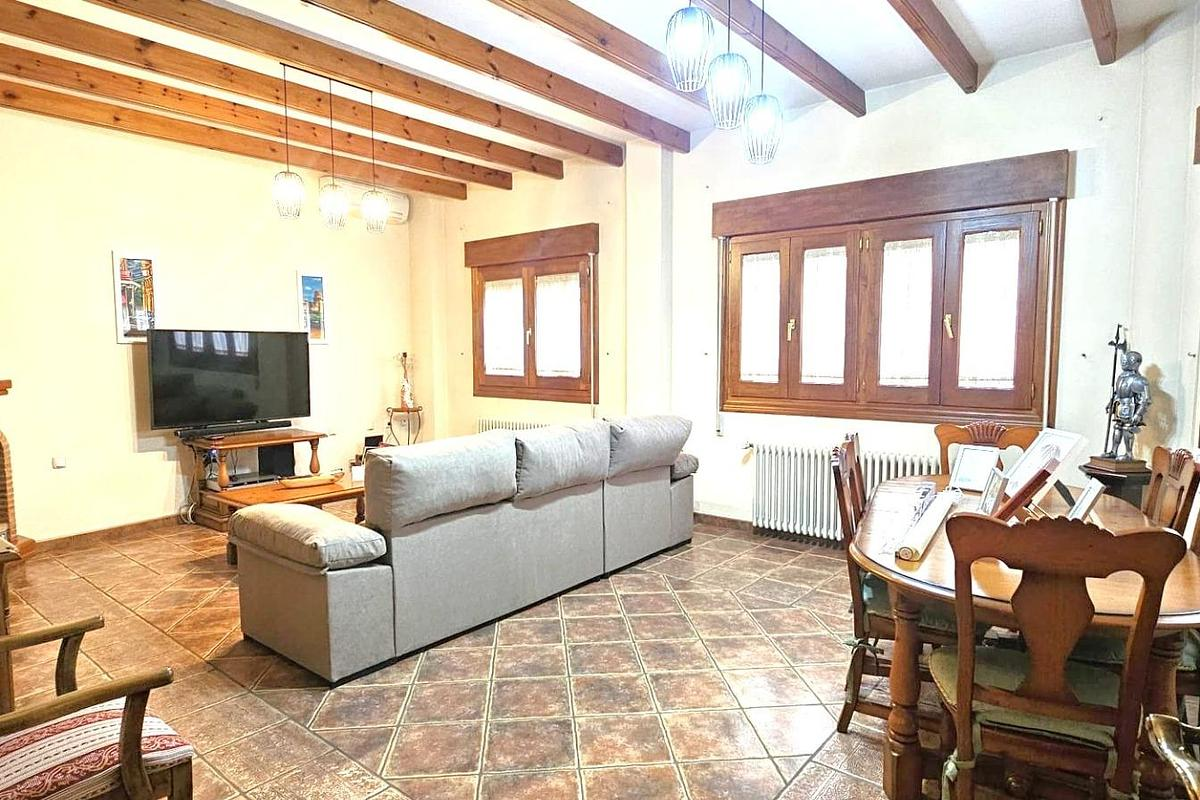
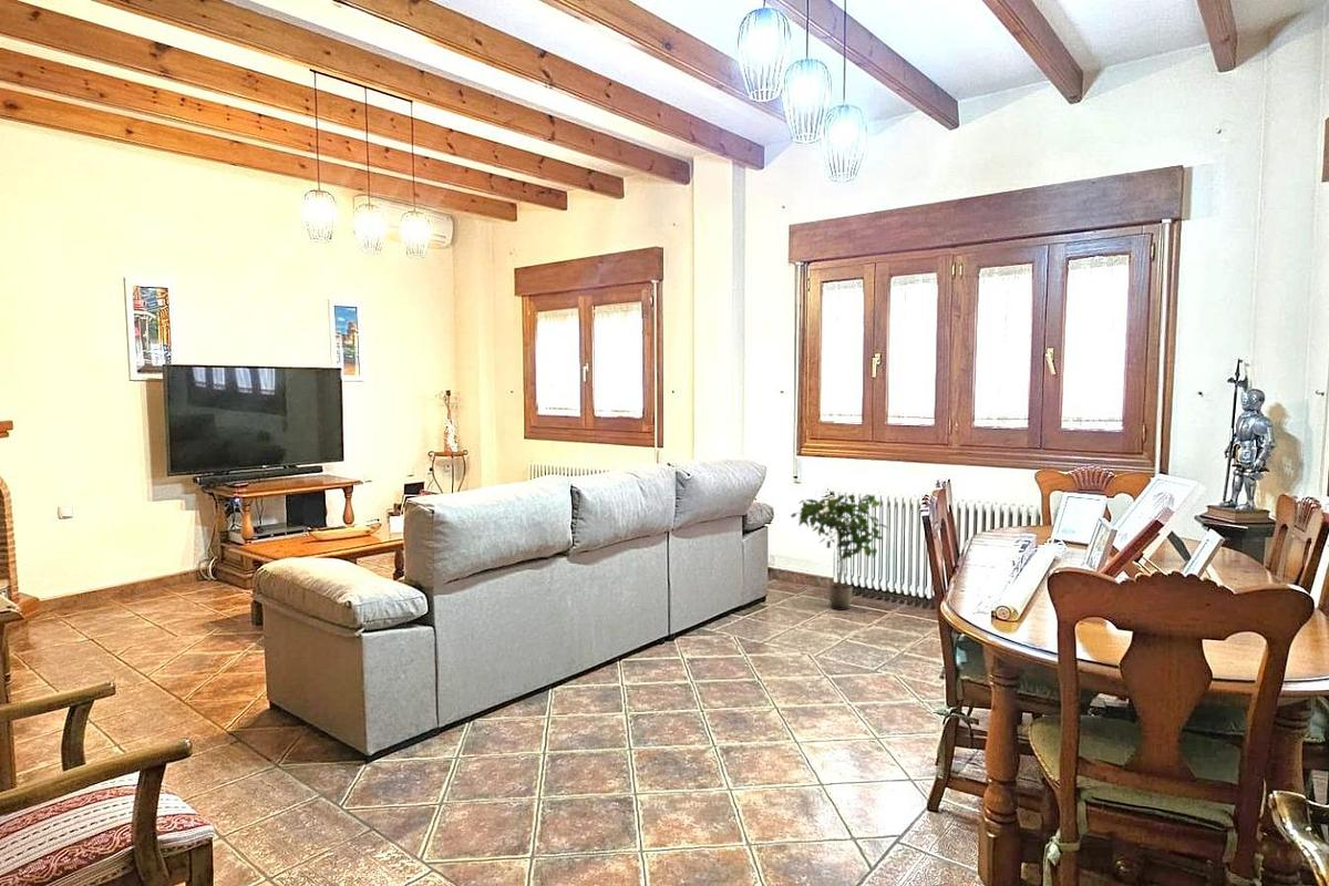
+ potted plant [790,494,889,611]
